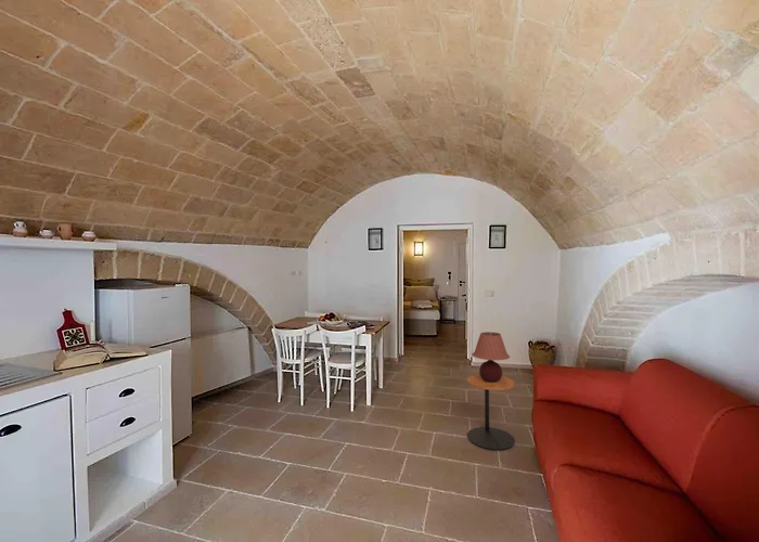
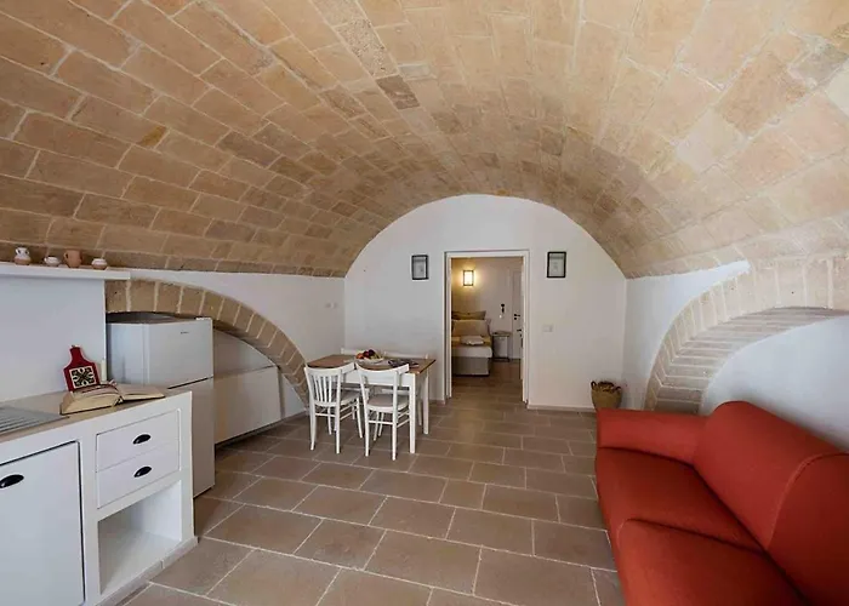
- side table [466,373,516,451]
- table lamp [471,331,511,382]
